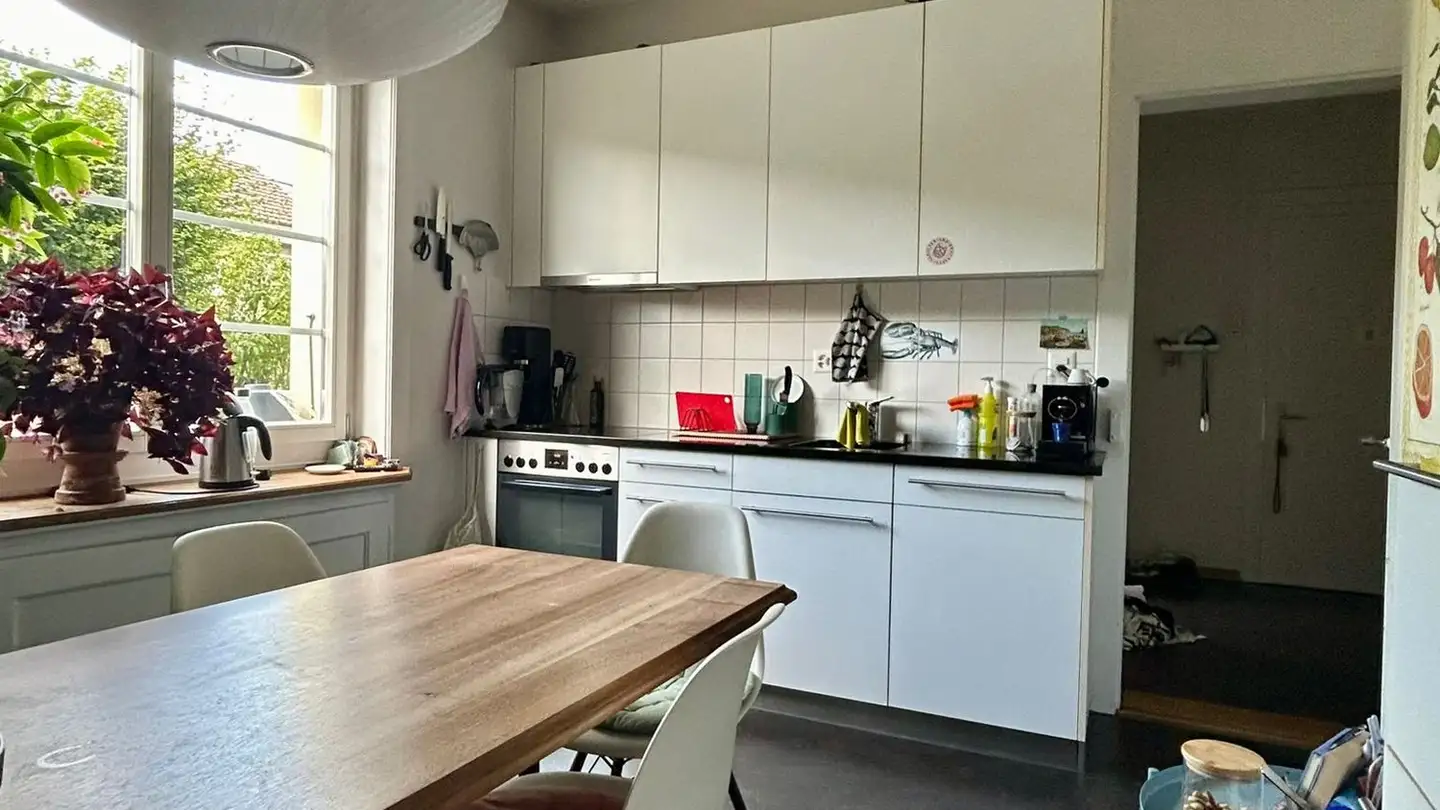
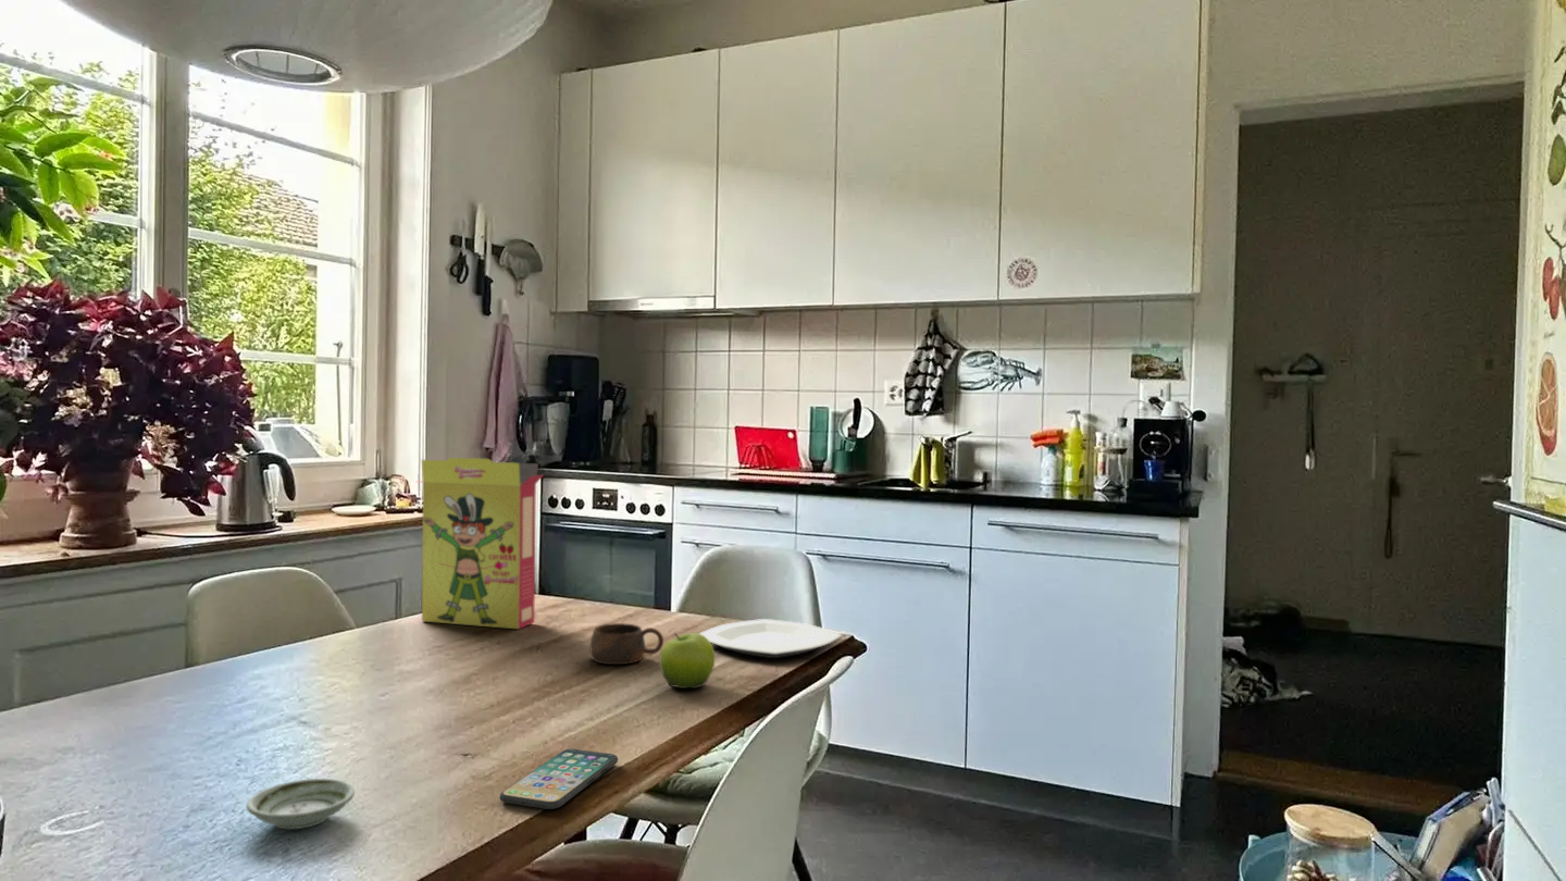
+ fruit [659,632,716,690]
+ smartphone [498,748,619,810]
+ saucer [246,778,356,830]
+ plate [699,618,844,659]
+ cup [589,622,664,666]
+ cereal box [417,457,545,630]
